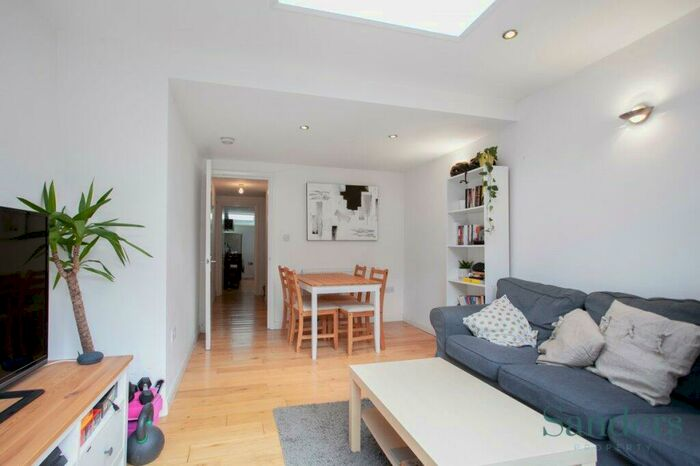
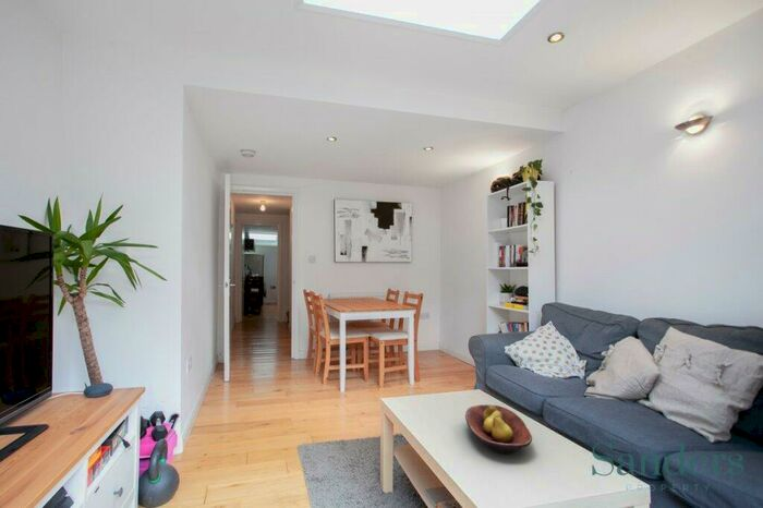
+ fruit bowl [464,403,533,456]
